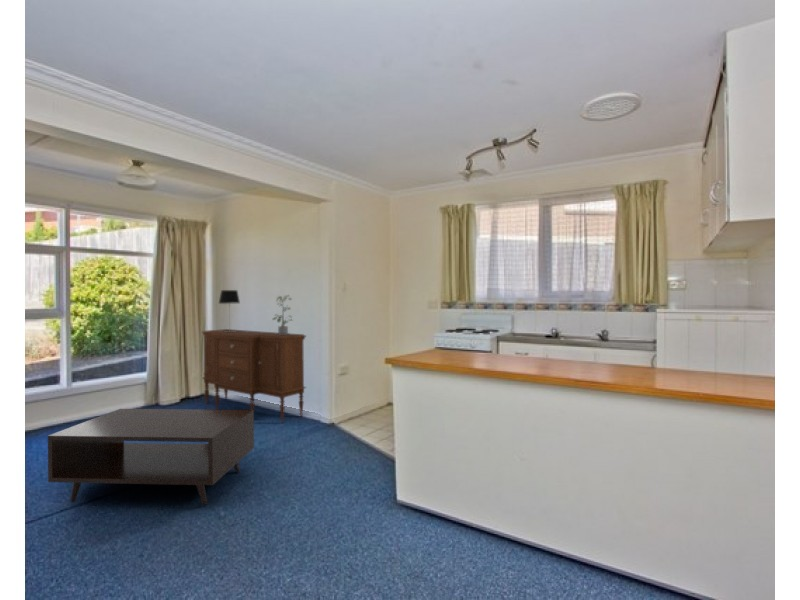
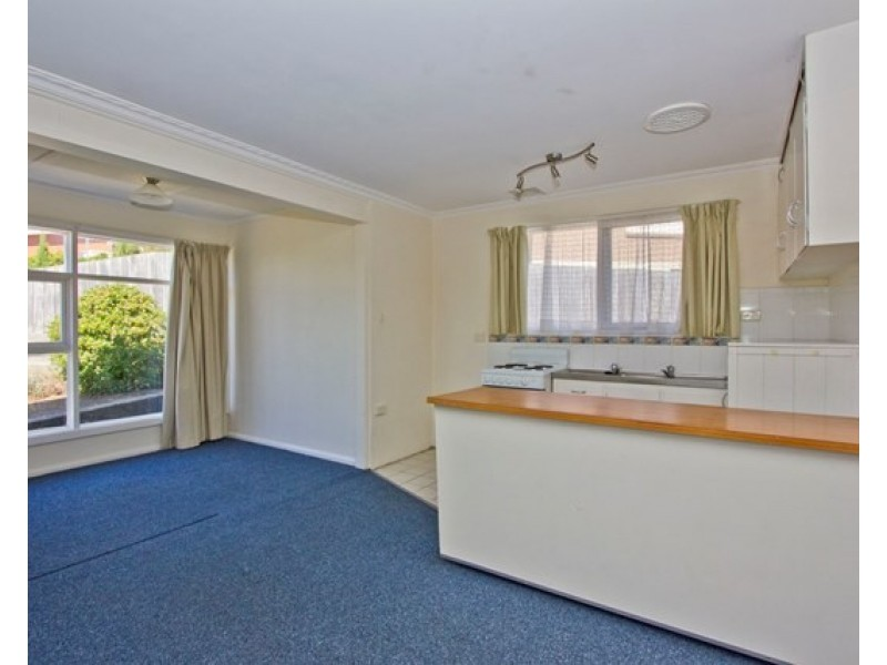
- table lamp [218,289,241,332]
- sideboard [200,328,308,424]
- potted plant [271,294,295,335]
- coffee table [47,408,255,506]
